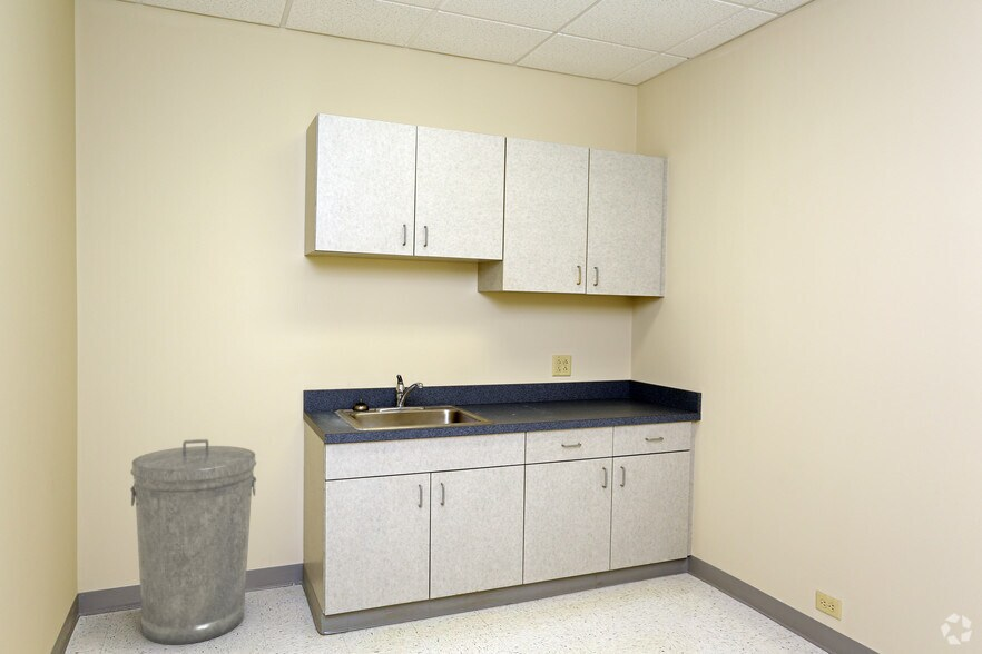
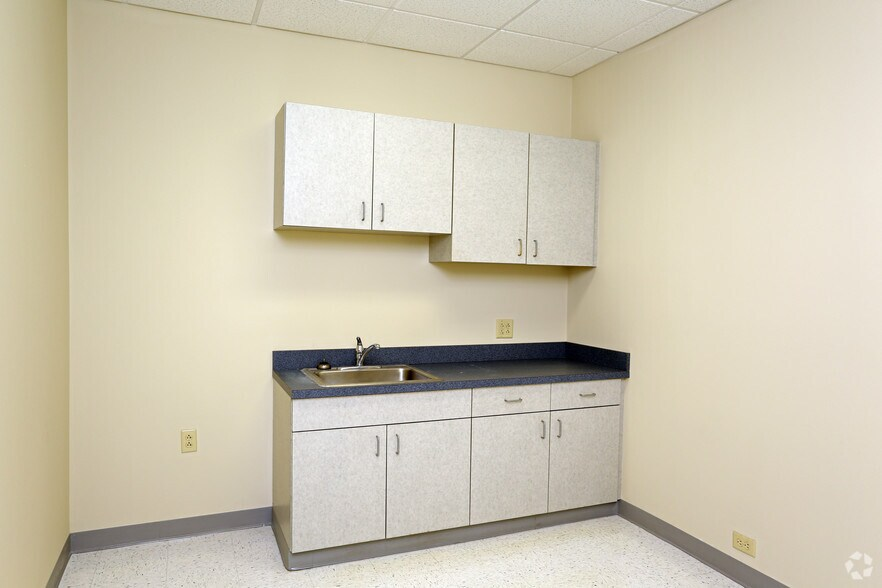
- trash can [130,438,257,646]
